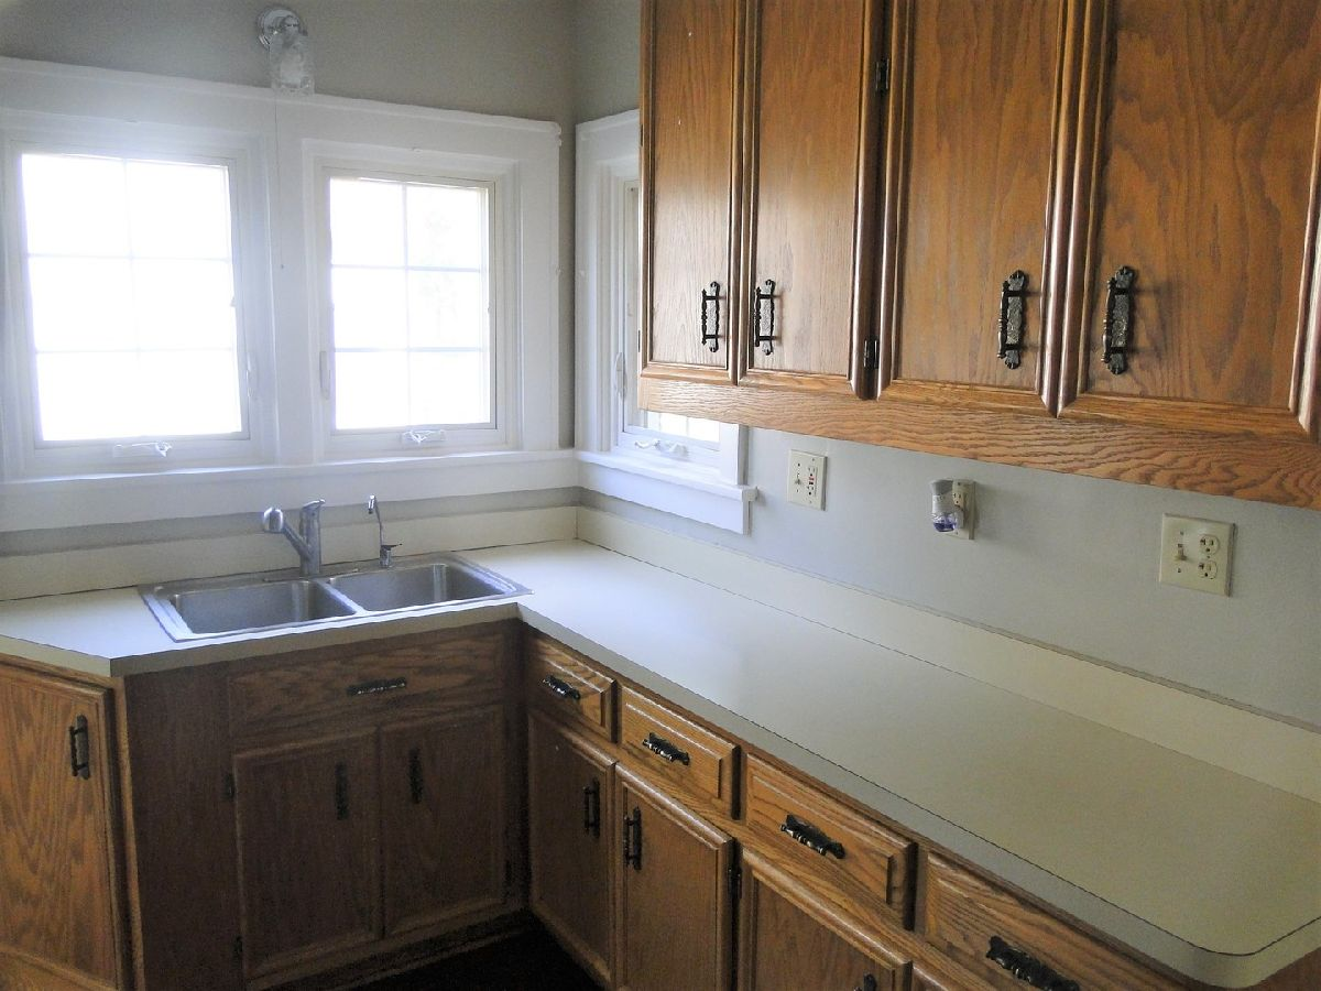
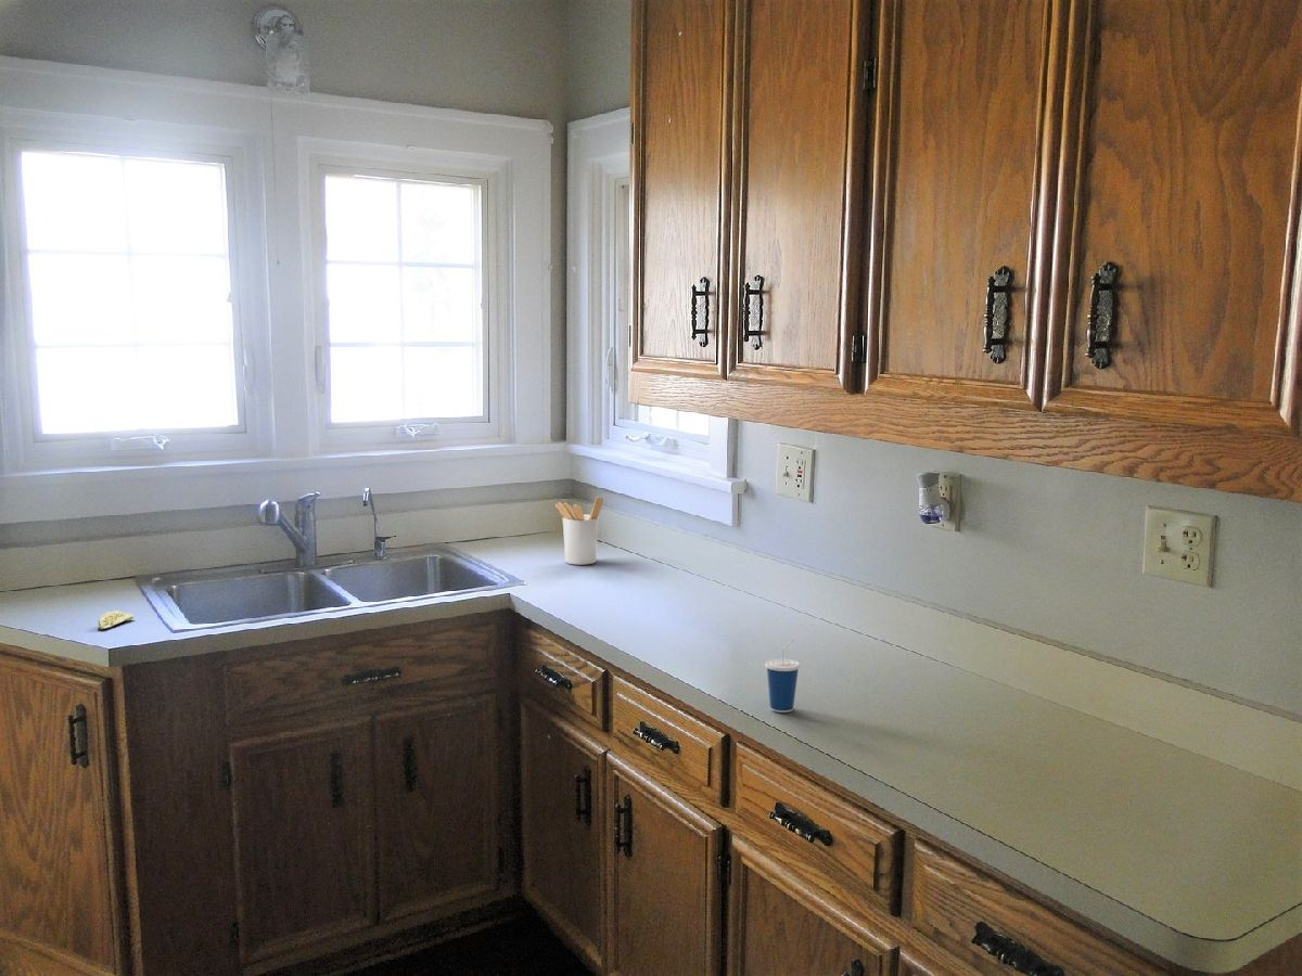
+ cup [764,640,801,714]
+ utensil holder [554,496,604,566]
+ lemon [98,611,136,630]
